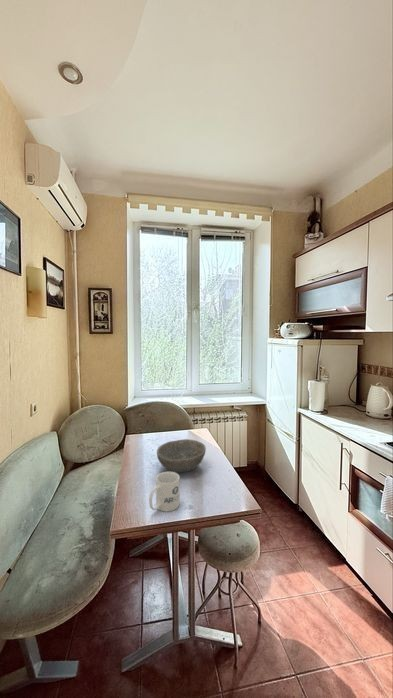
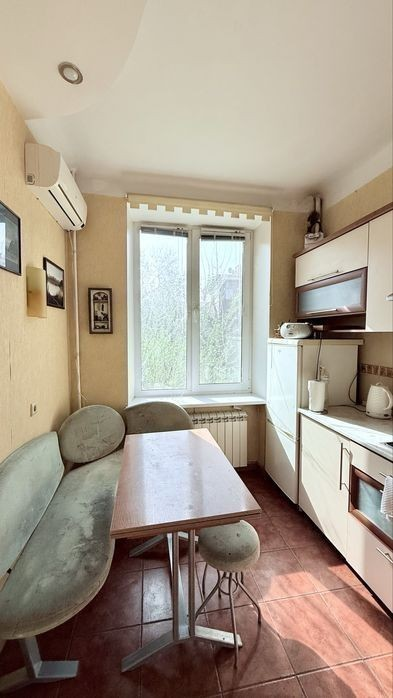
- mug [148,471,181,512]
- bowl [156,438,207,473]
